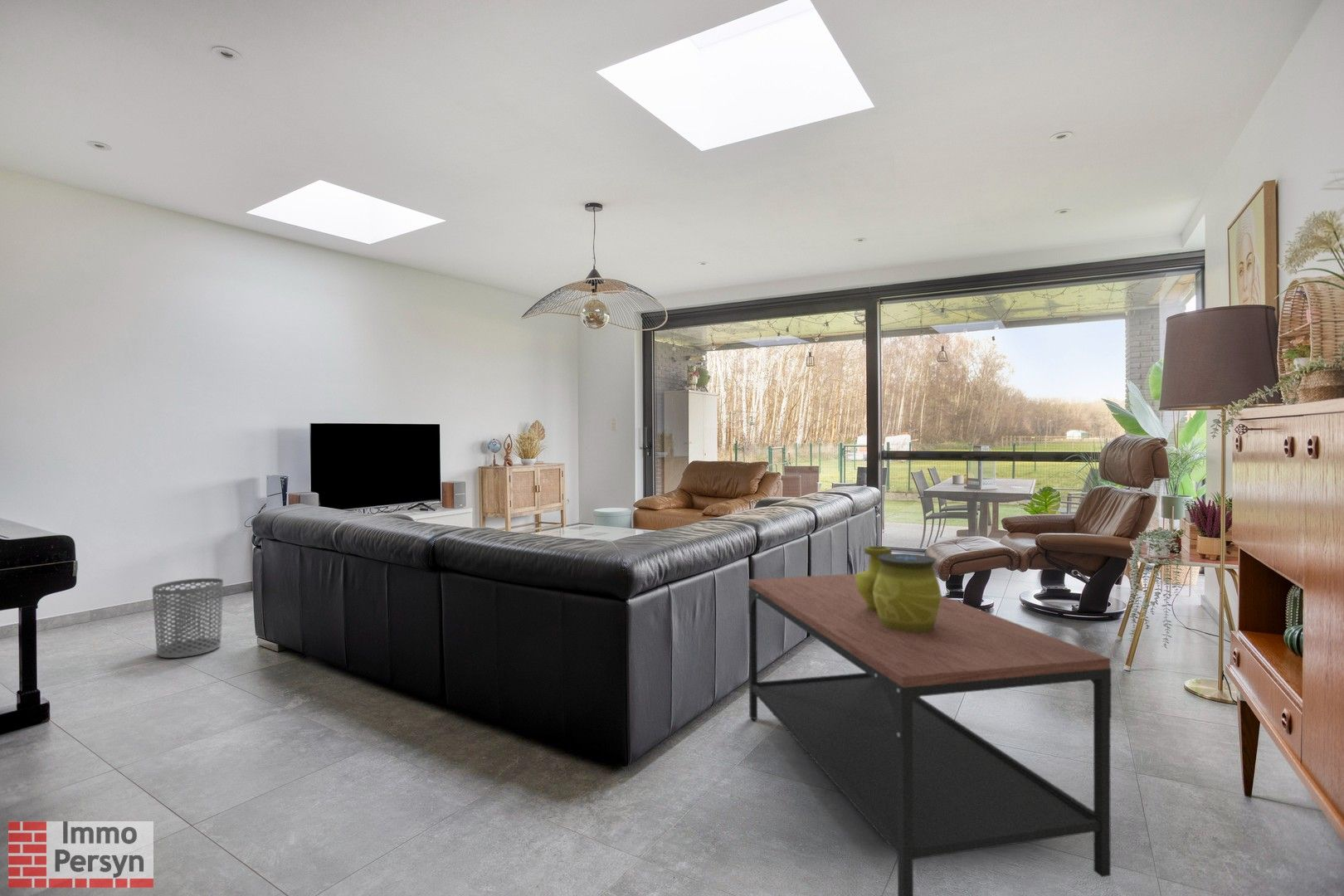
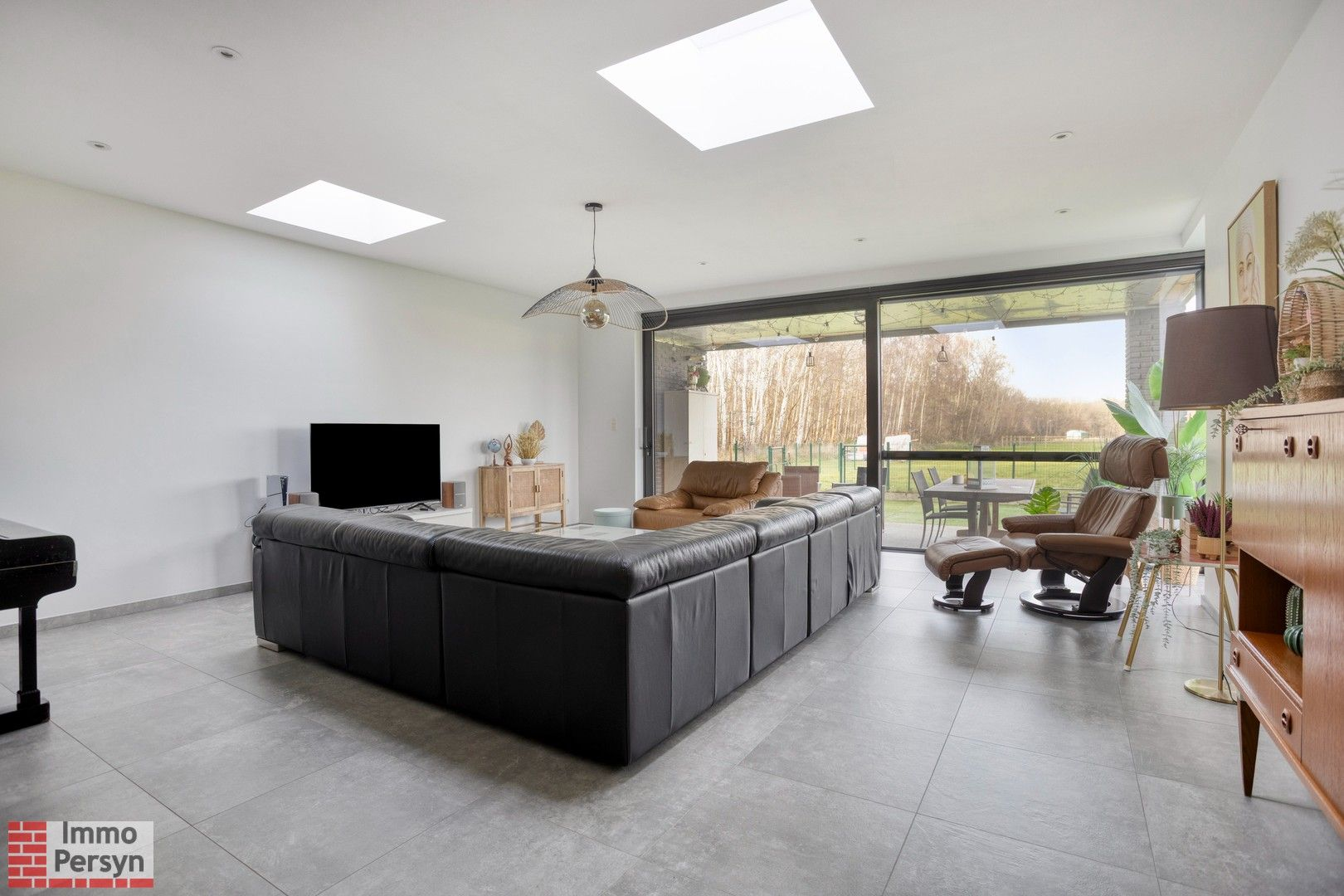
- coffee table [747,573,1112,896]
- waste bin [152,577,224,659]
- decorative vase [855,545,942,632]
